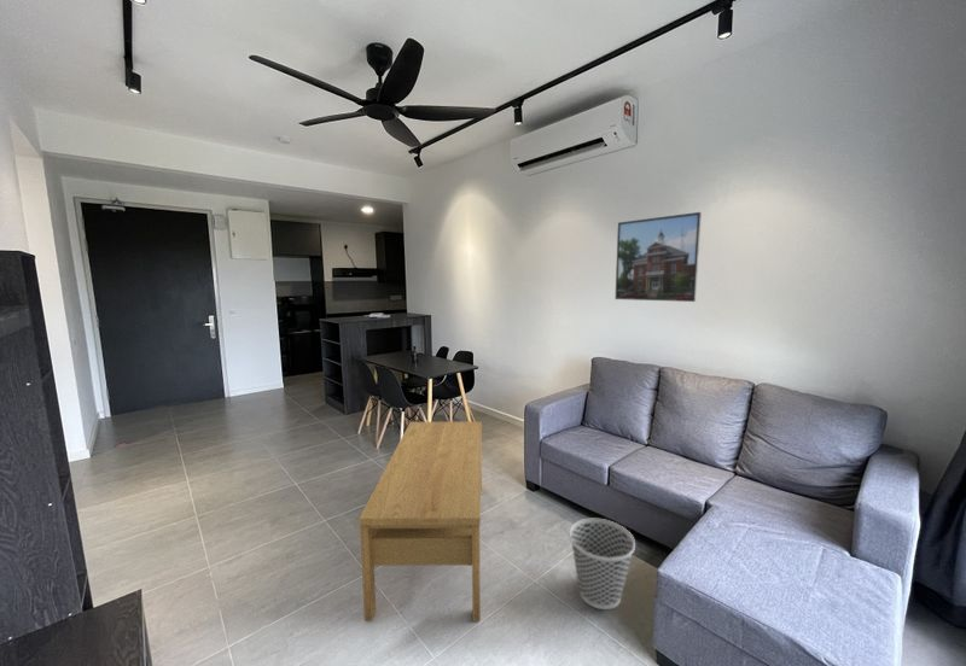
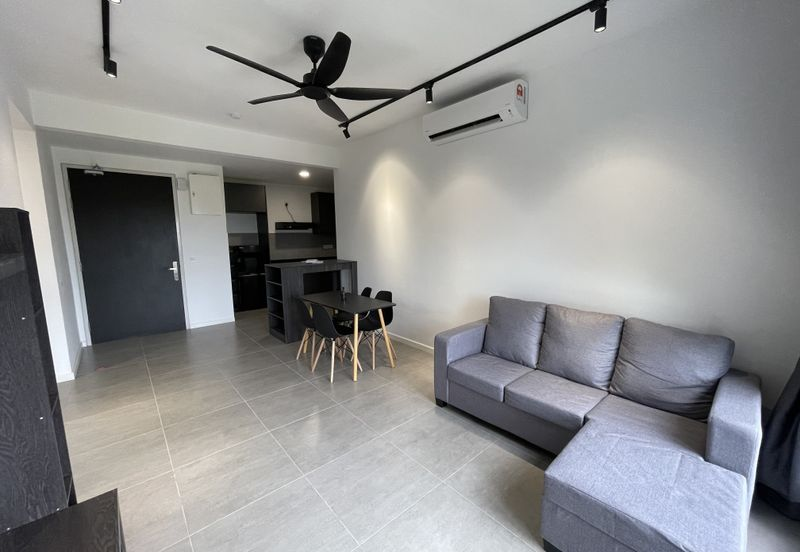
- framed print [613,211,703,303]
- coffee table [357,421,483,623]
- wastebasket [569,518,636,610]
